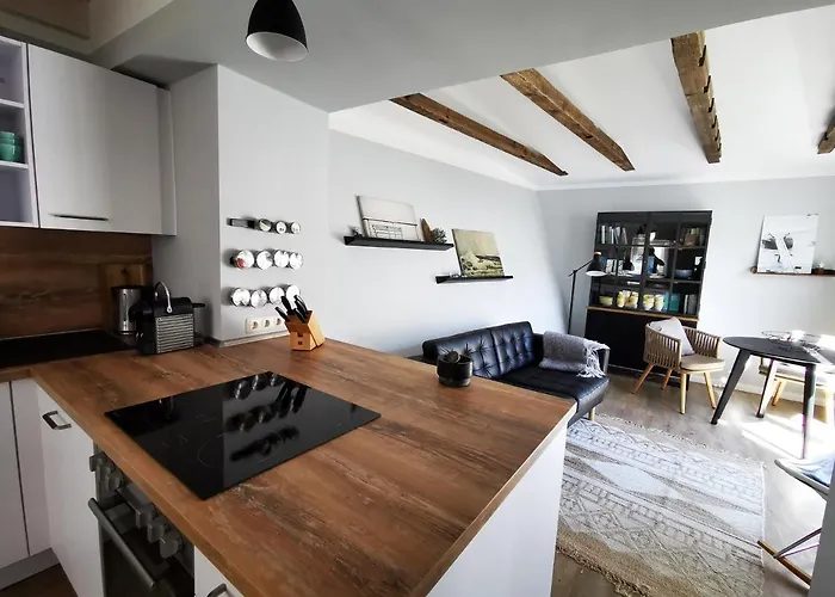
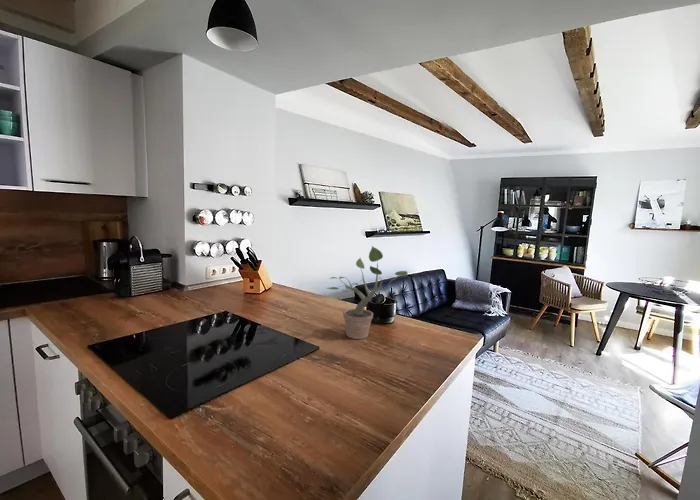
+ potted plant [326,245,408,340]
